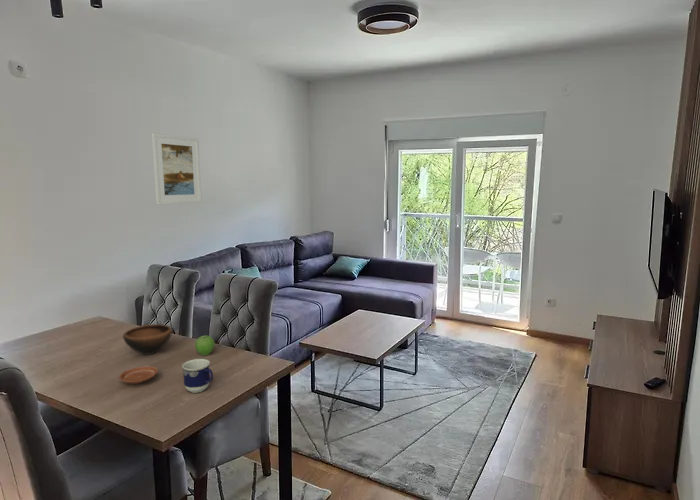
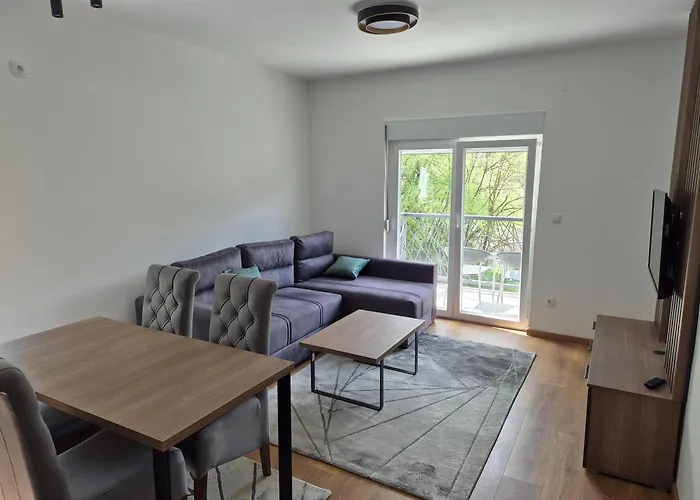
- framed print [151,132,203,206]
- bowl [122,323,173,356]
- cup [181,358,214,394]
- plate [118,365,159,385]
- fruit [194,335,216,356]
